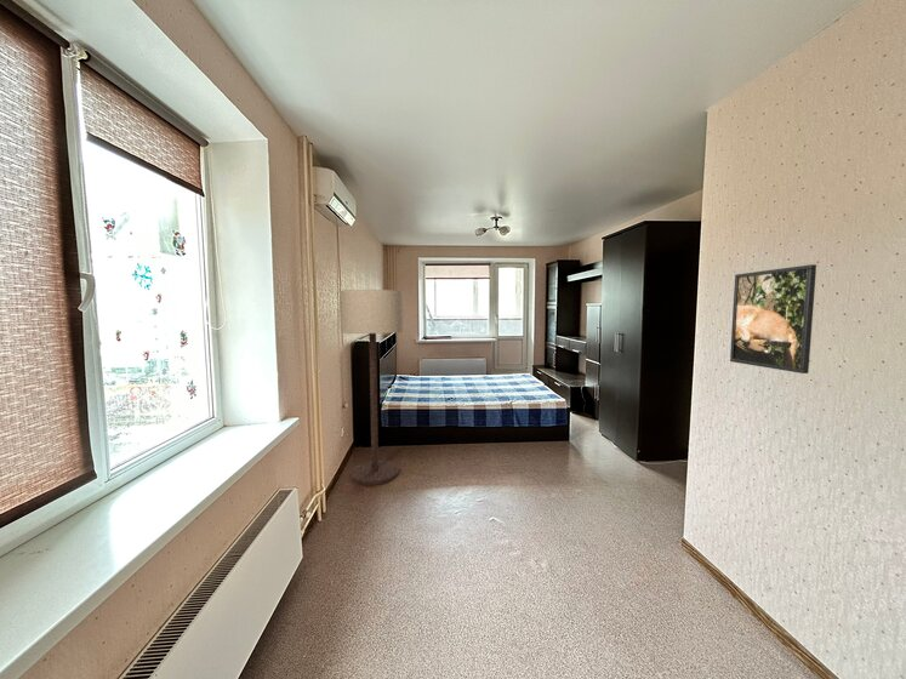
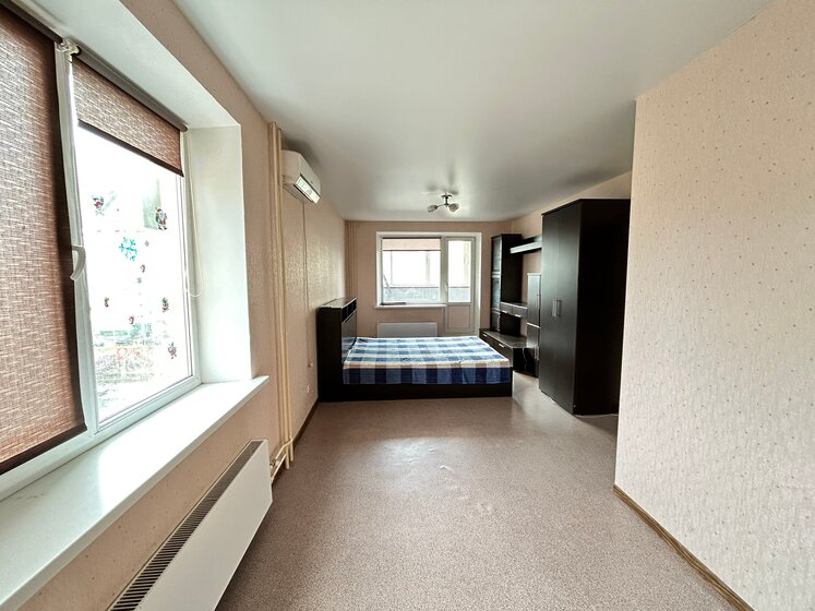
- floor lamp [338,289,405,486]
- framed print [729,263,817,375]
